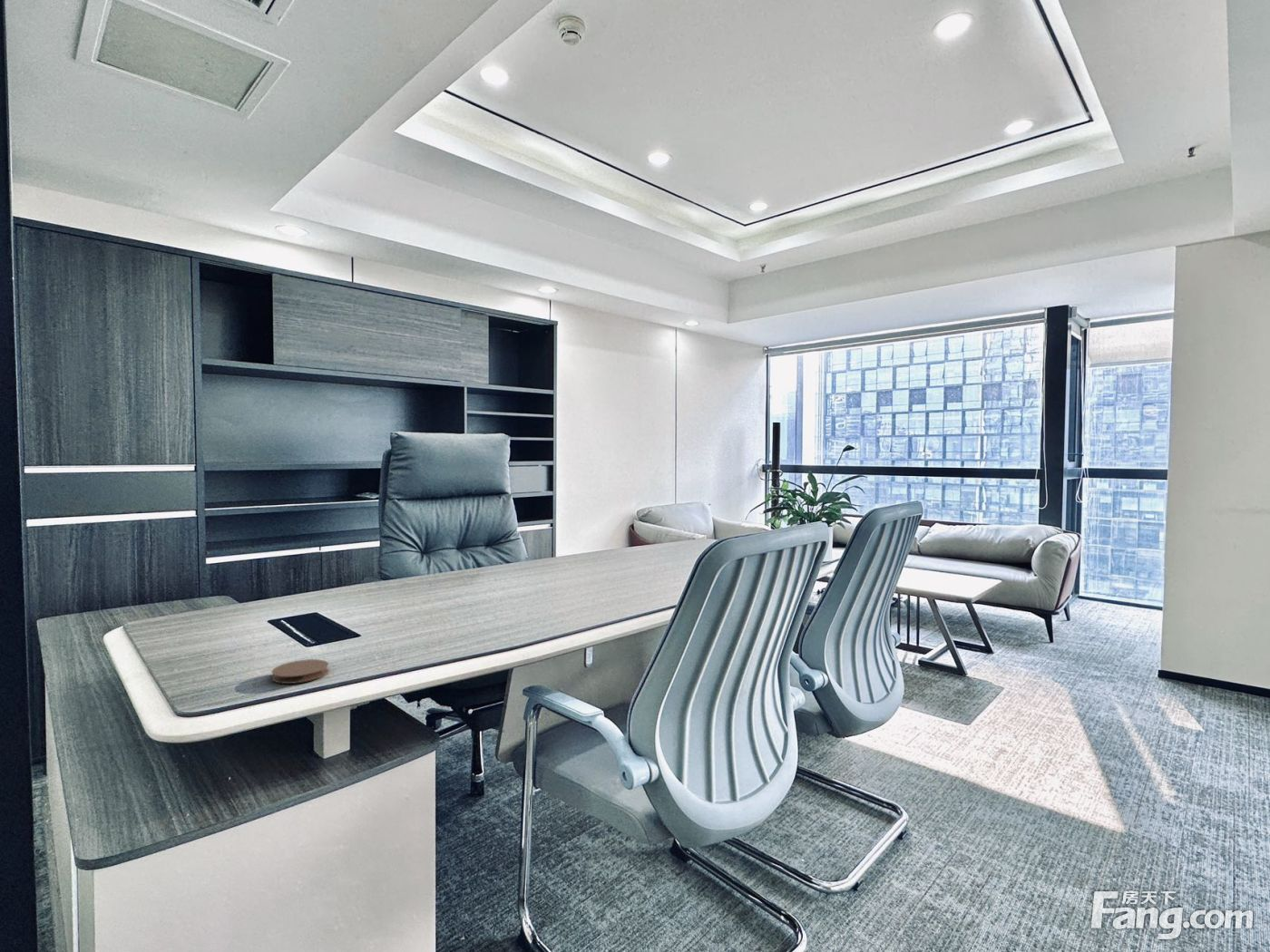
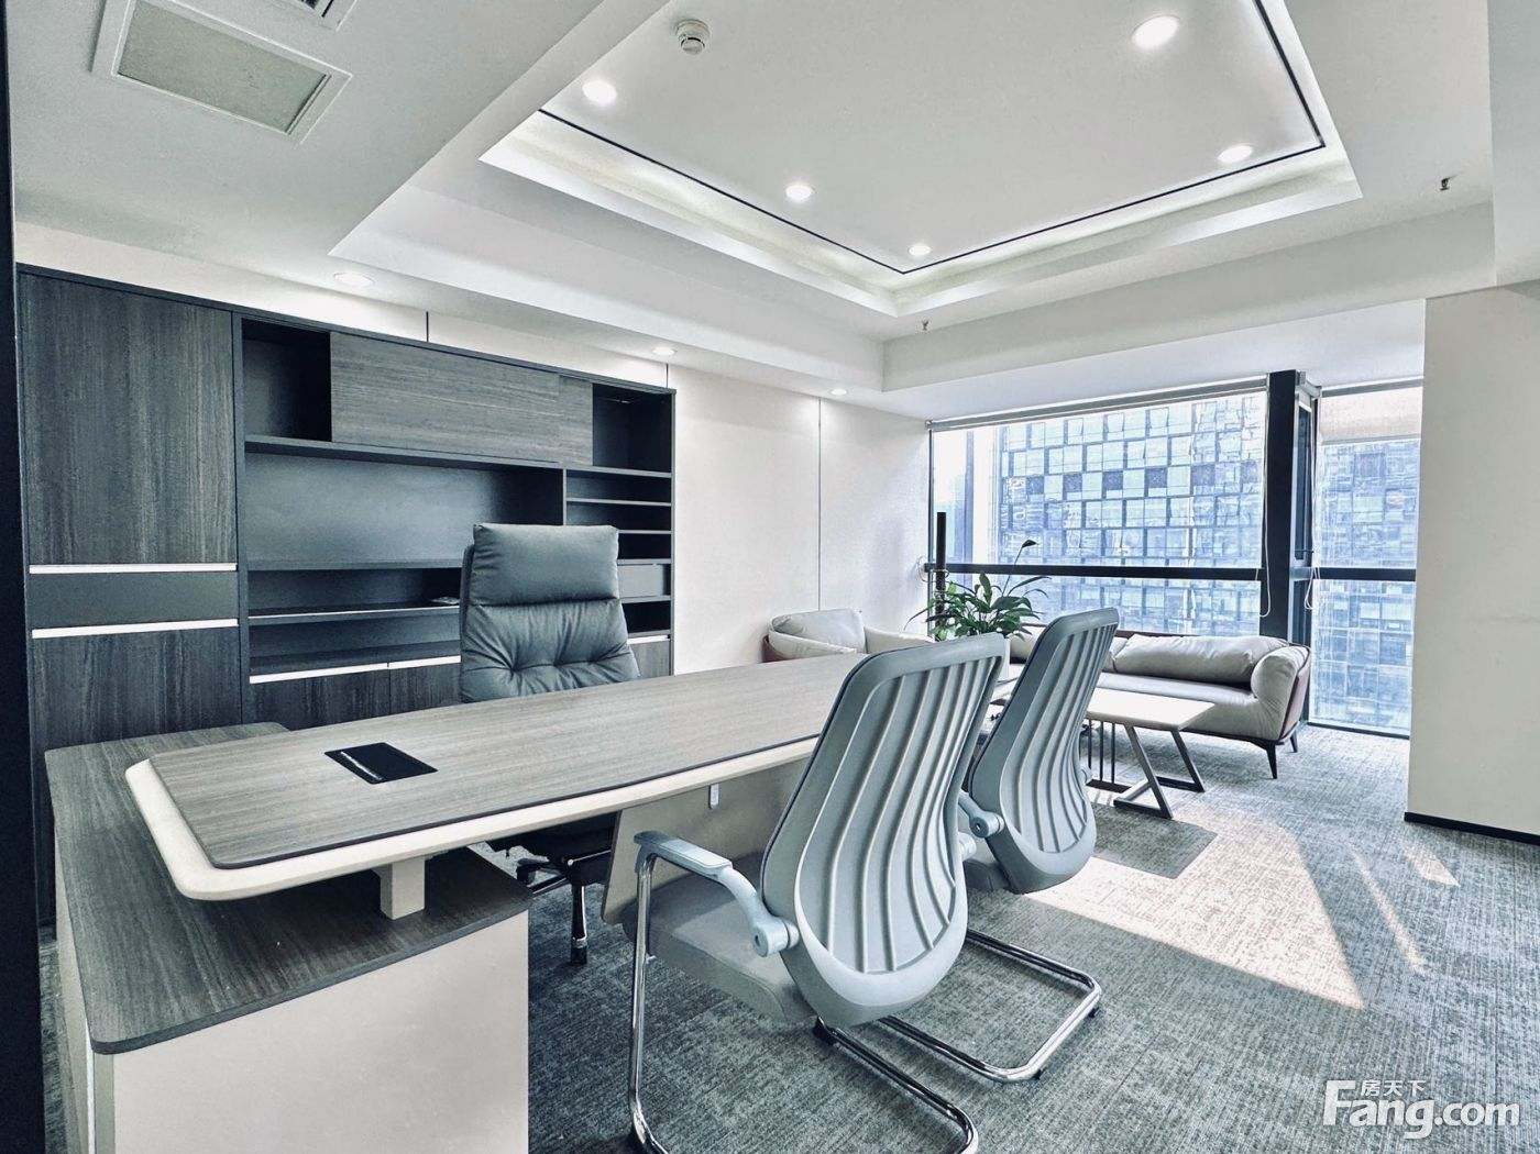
- coaster [270,658,329,685]
